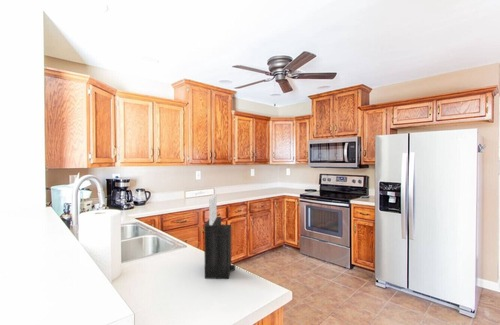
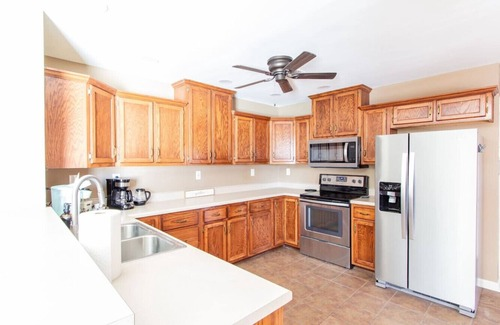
- knife block [203,193,236,280]
